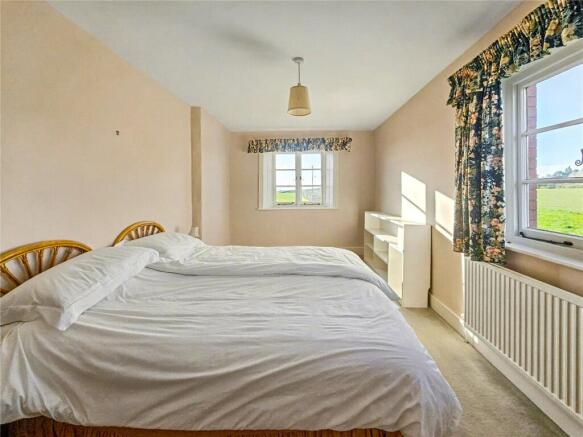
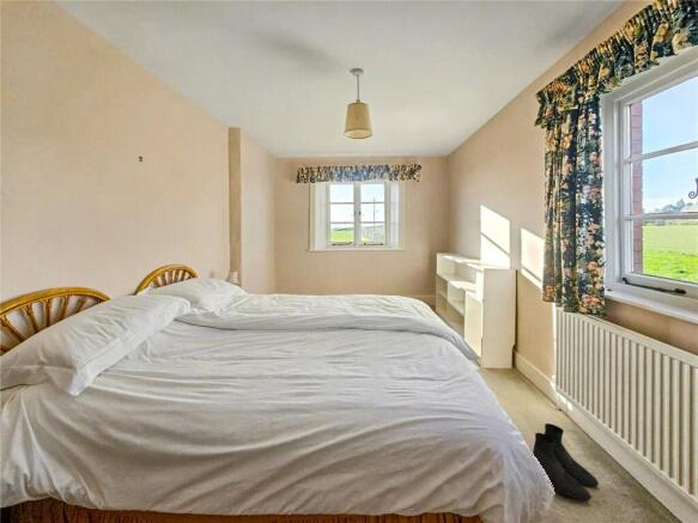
+ boots [532,422,600,503]
